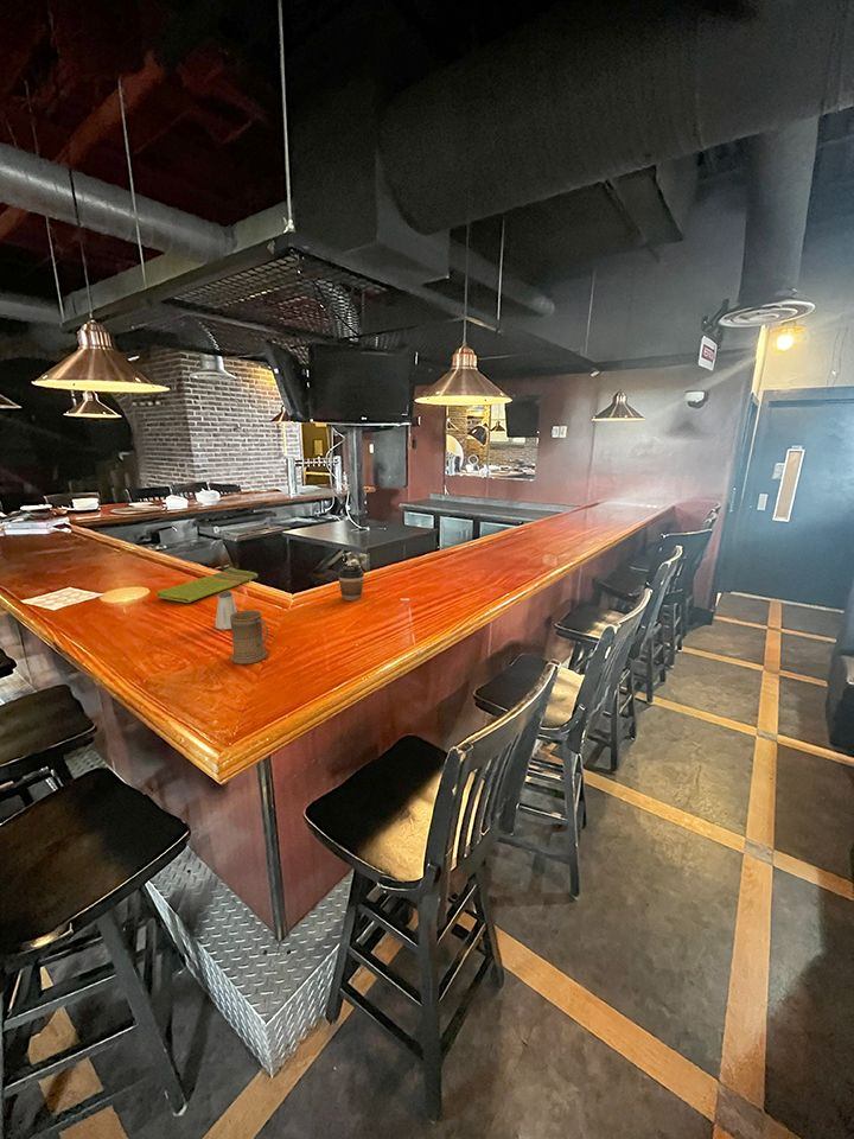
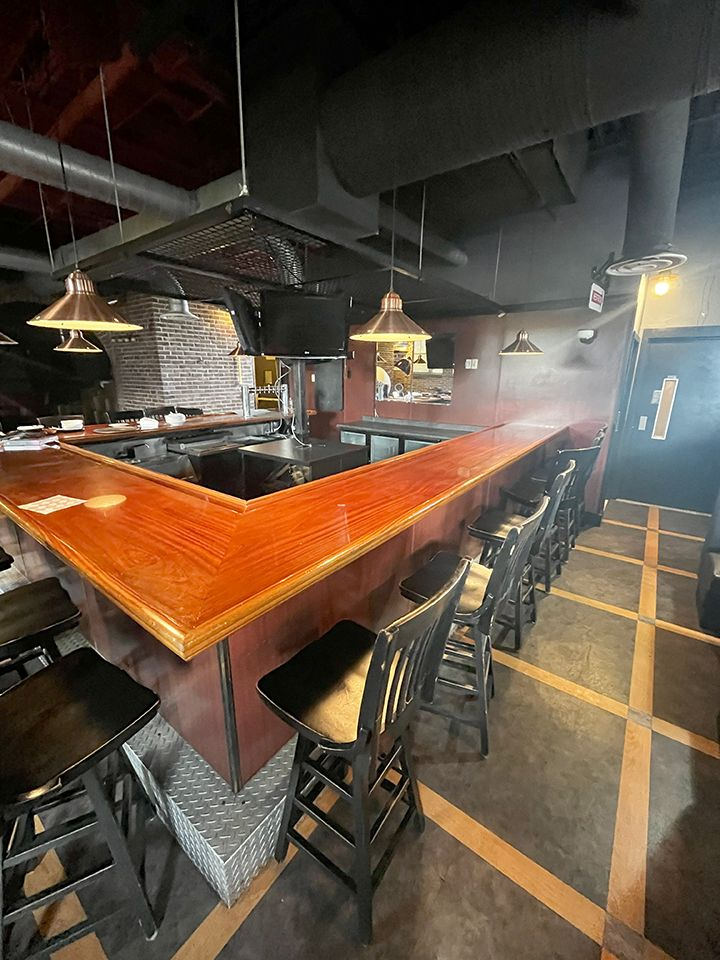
- mug [229,609,269,666]
- saltshaker [215,591,238,630]
- coffee cup [337,564,365,602]
- dish towel [155,567,259,604]
